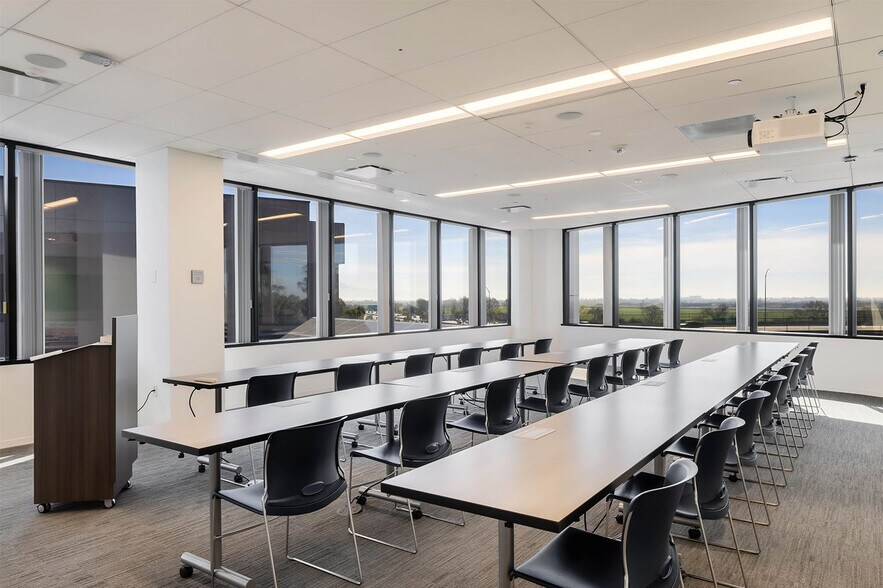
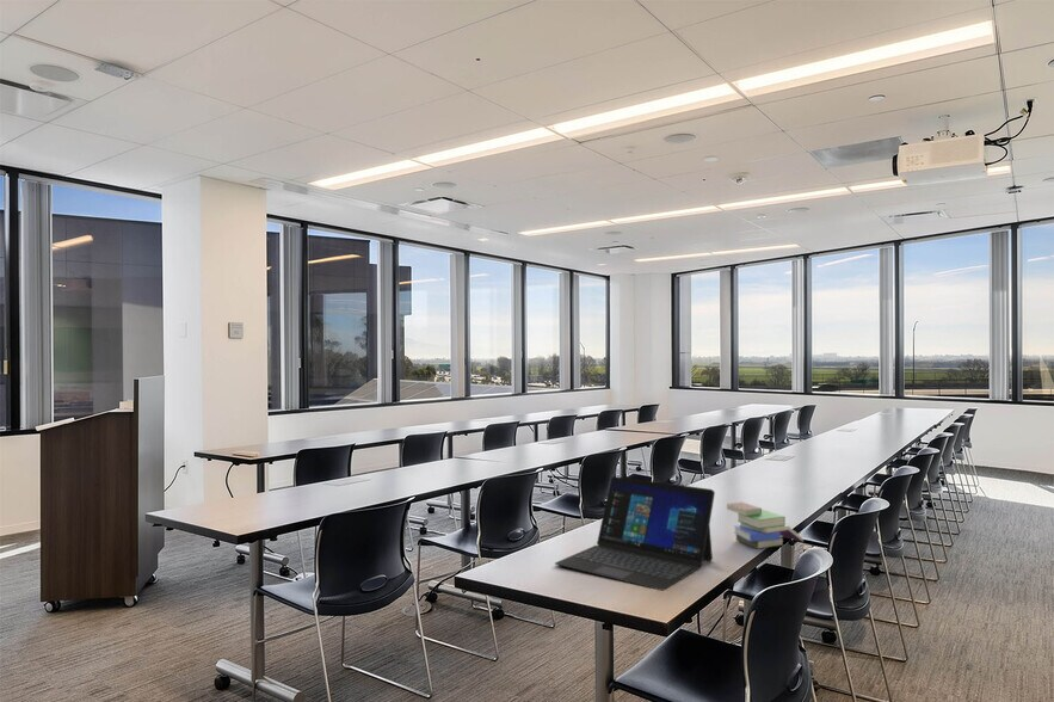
+ laptop [554,475,716,591]
+ book [726,501,805,550]
